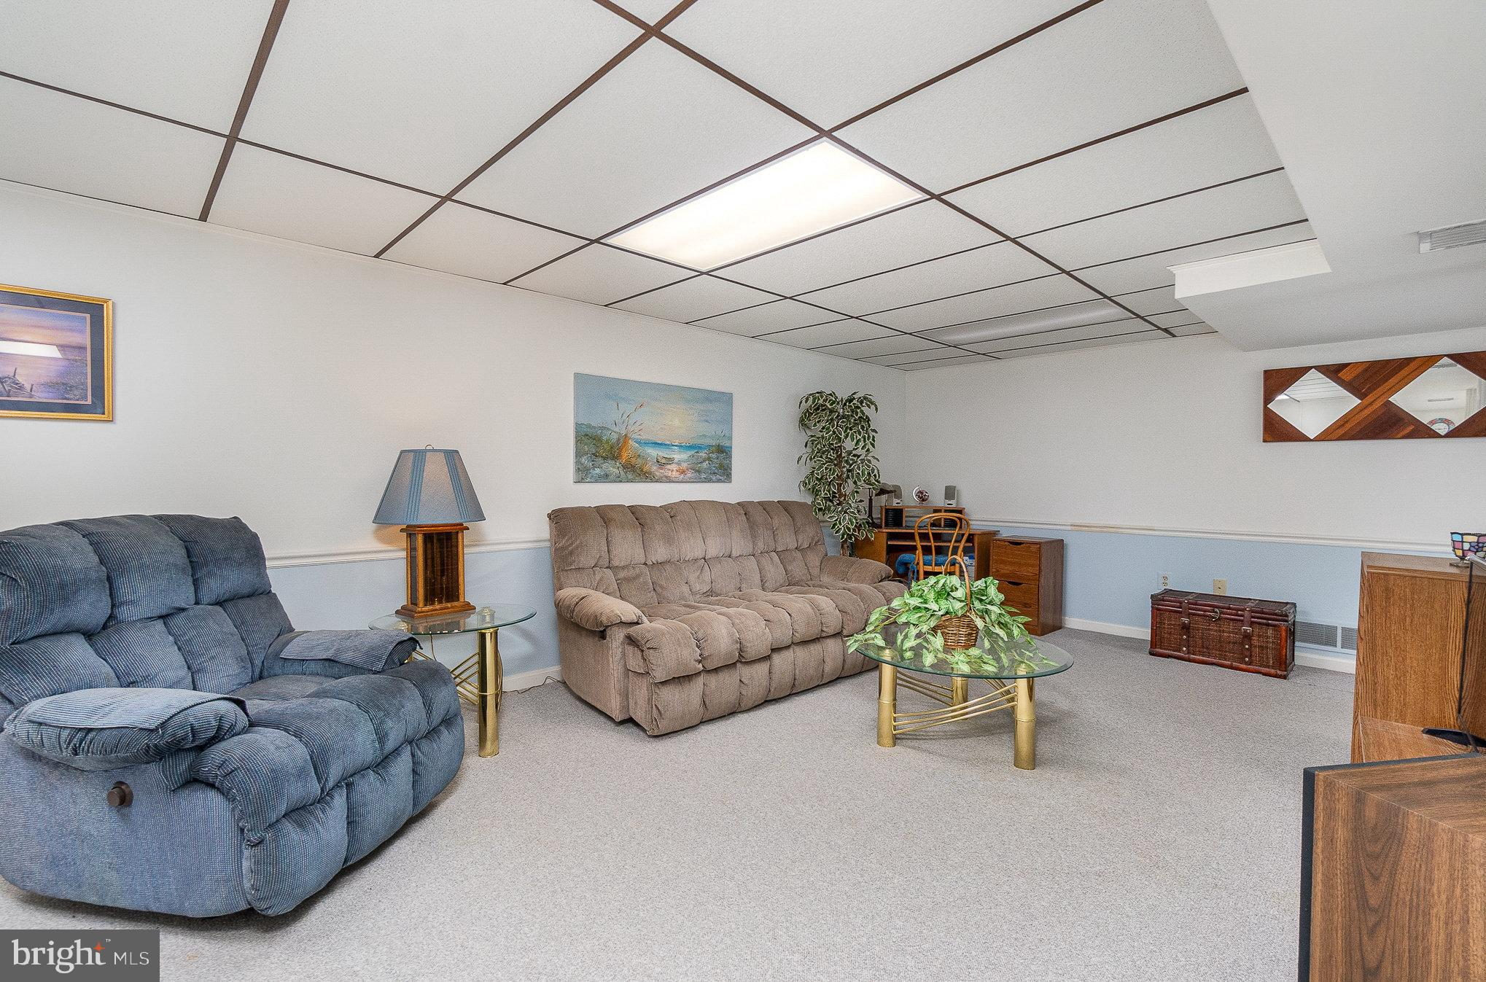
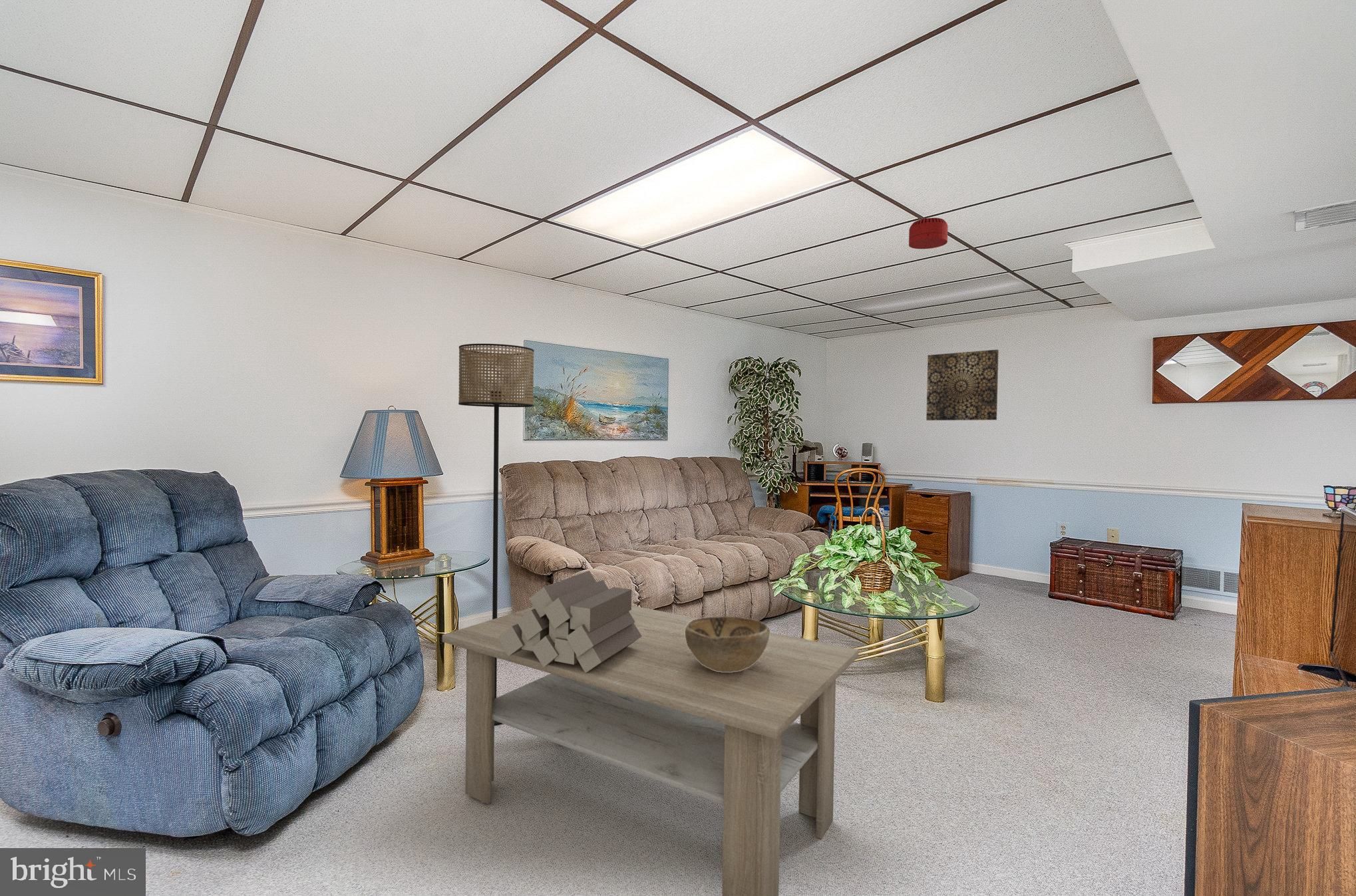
+ log pile [498,570,642,673]
+ smoke detector [908,217,949,249]
+ coffee table [442,605,859,896]
+ floor lamp [458,343,535,726]
+ wall art [926,349,999,421]
+ decorative bowl [685,615,770,672]
